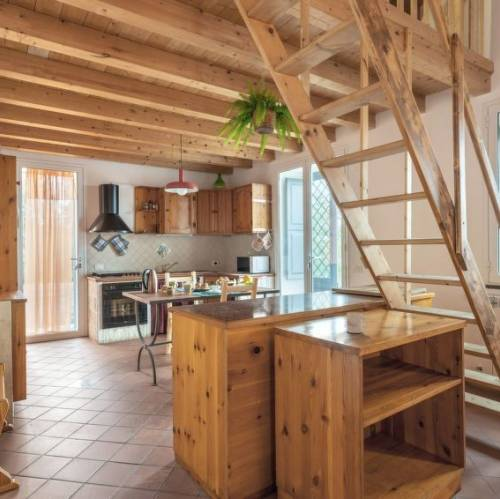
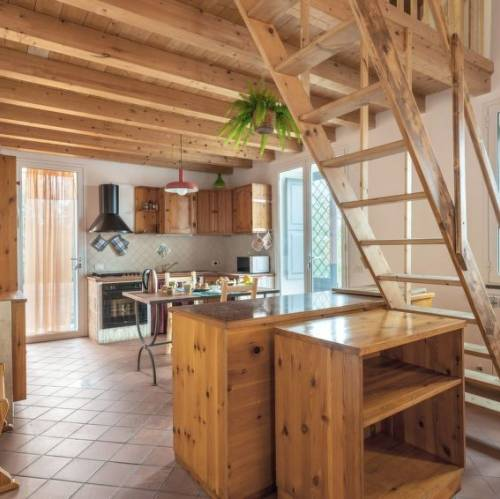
- mug [346,311,369,334]
